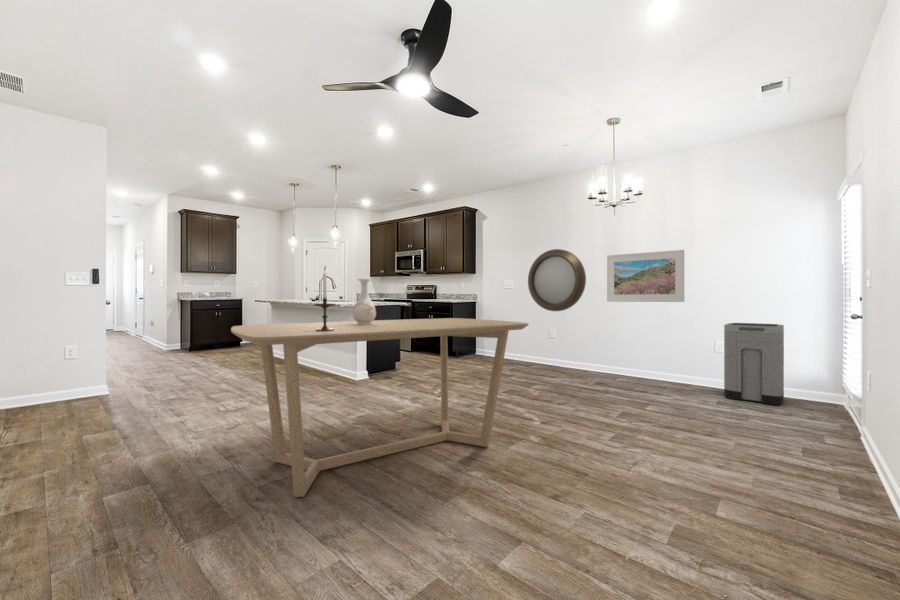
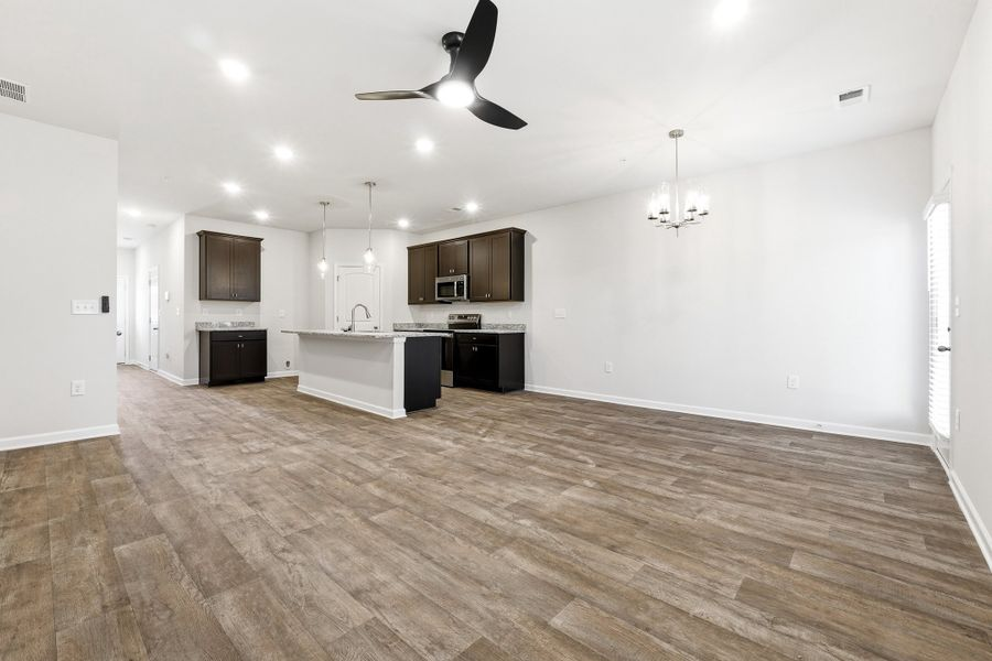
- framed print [606,249,685,303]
- home mirror [527,248,587,312]
- dining table [230,317,529,498]
- trash can [723,322,785,406]
- vase [351,278,377,325]
- candlestick [313,264,336,331]
